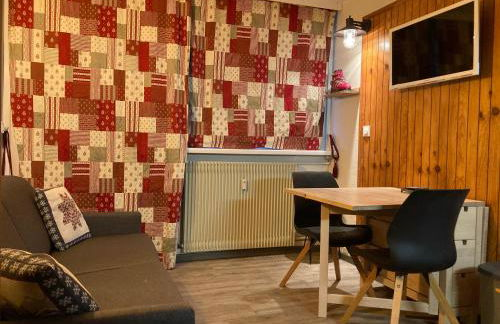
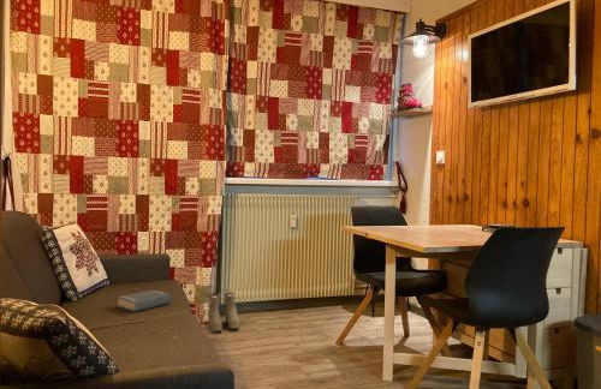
+ boots [207,292,240,333]
+ hardback book [117,288,173,313]
